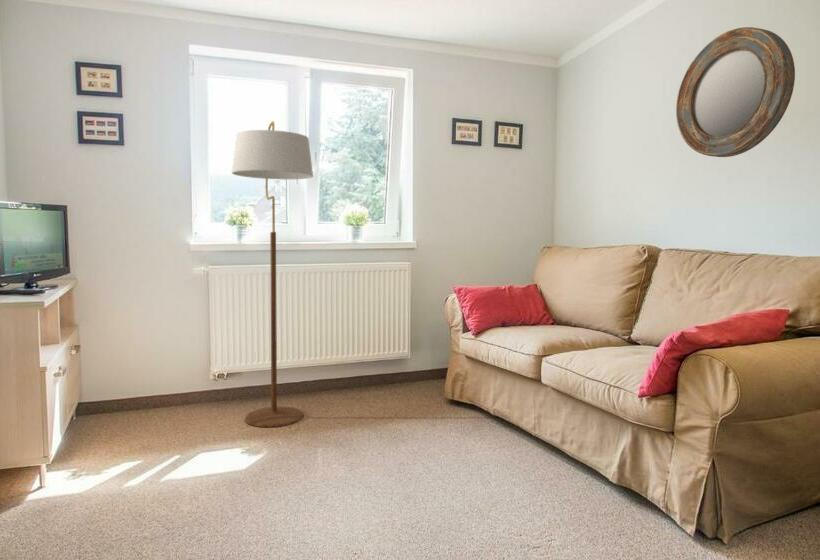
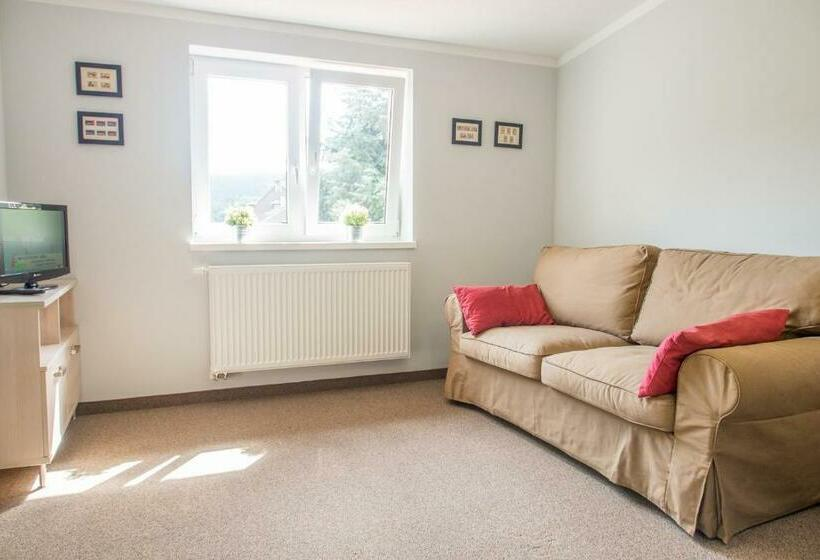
- home mirror [675,26,796,158]
- floor lamp [231,120,314,428]
